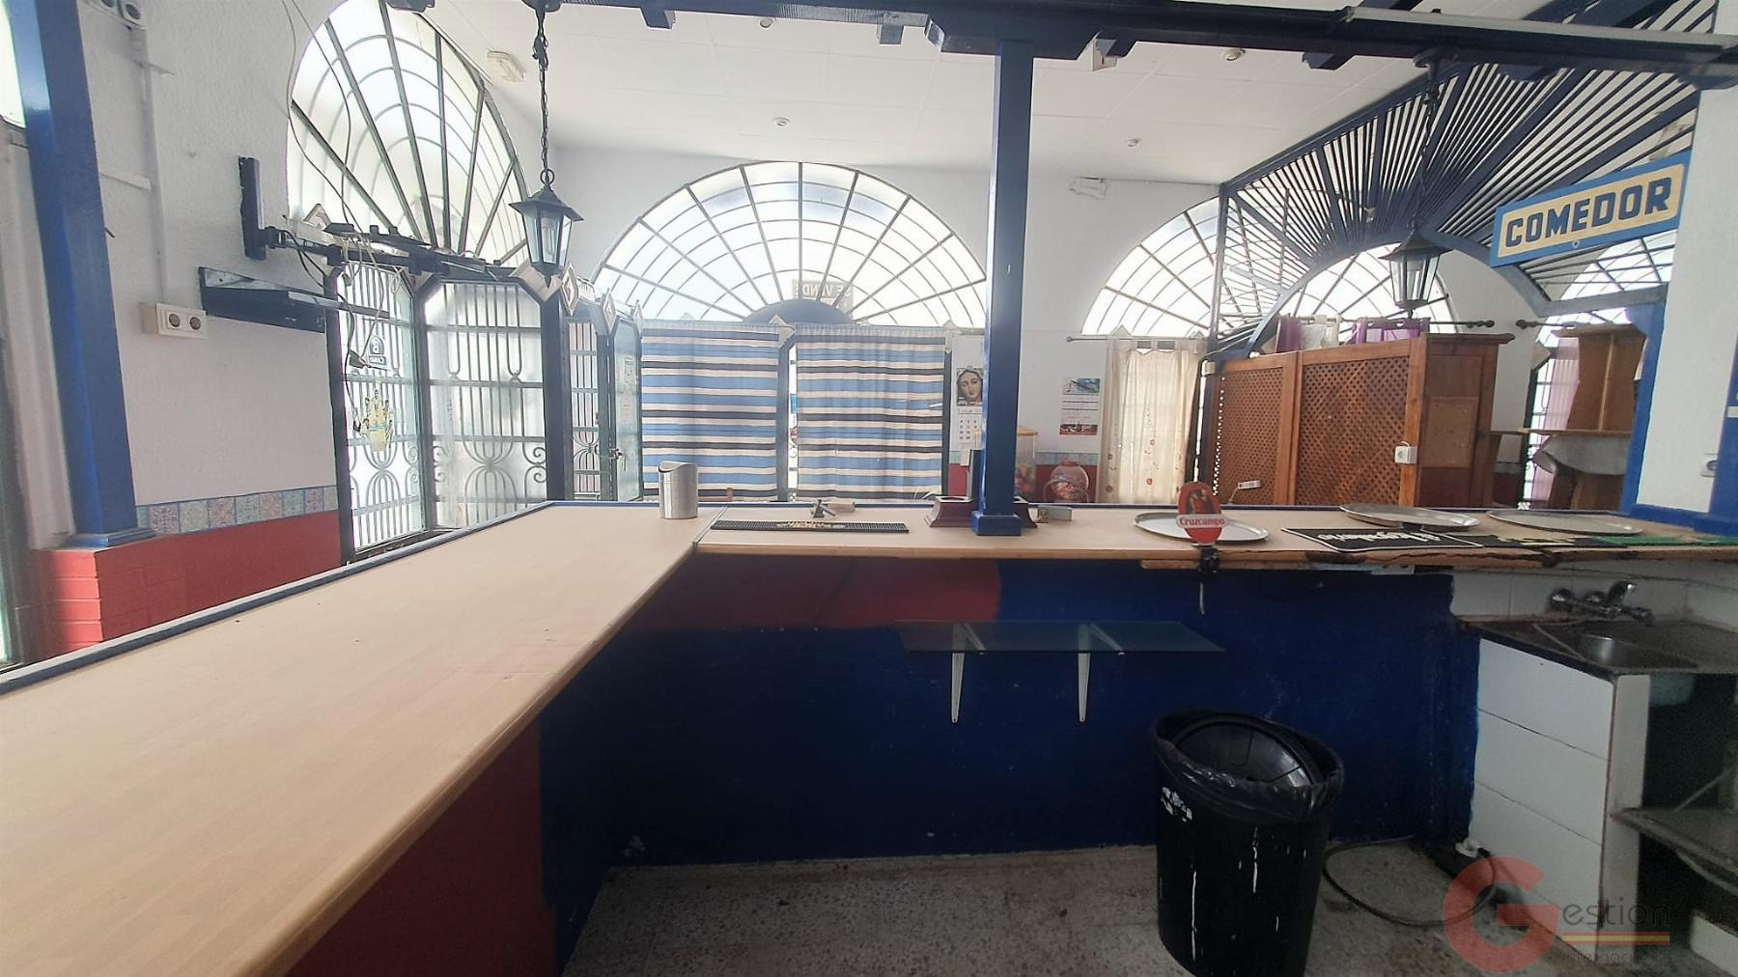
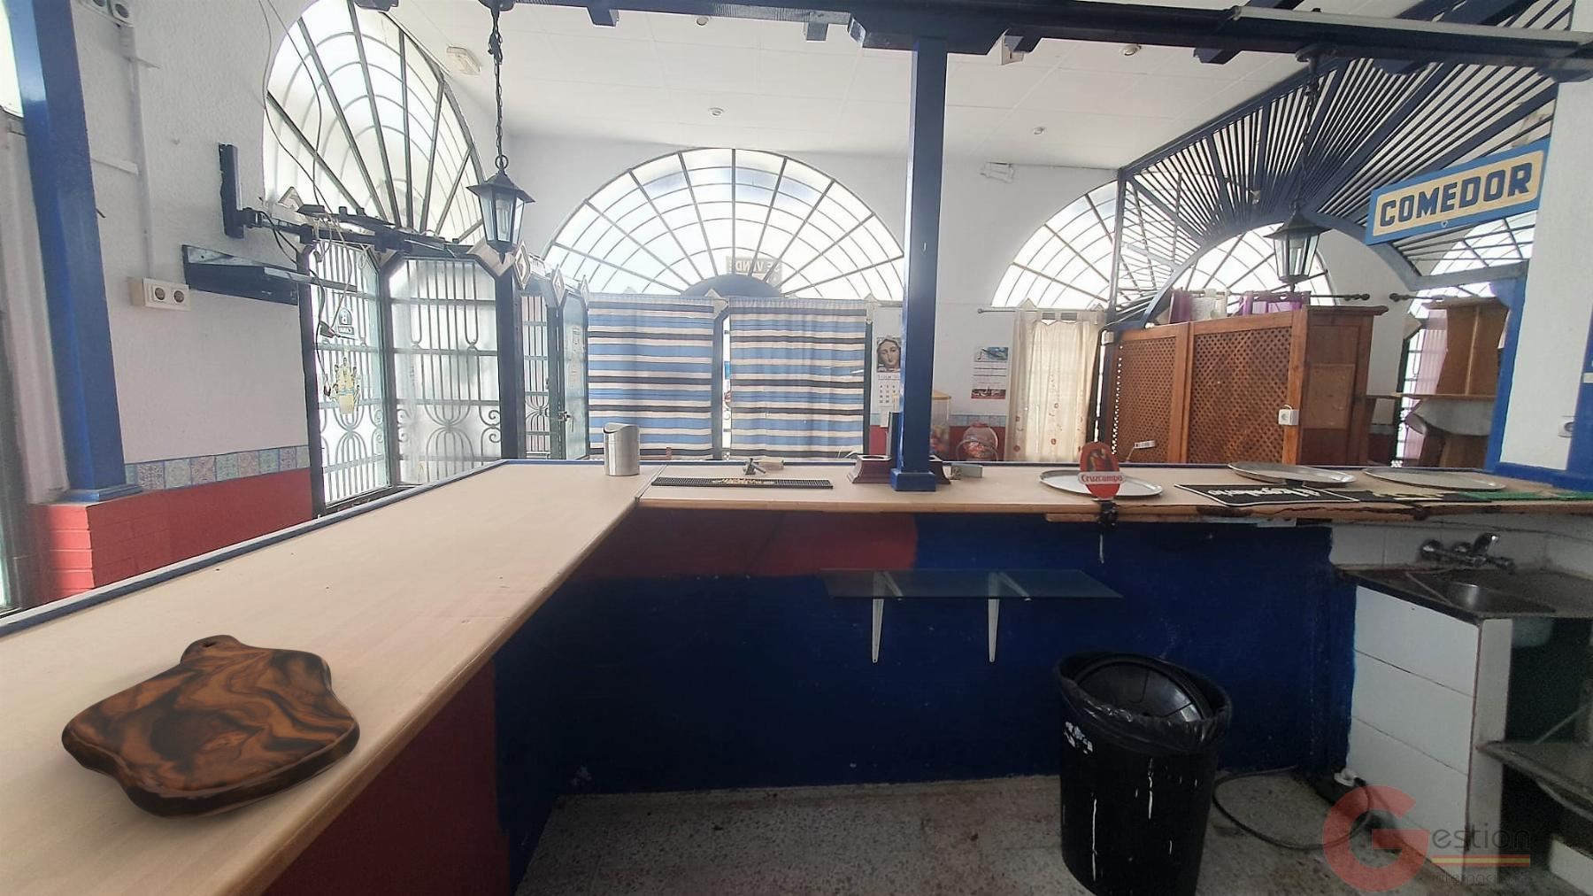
+ cutting board [60,633,361,819]
